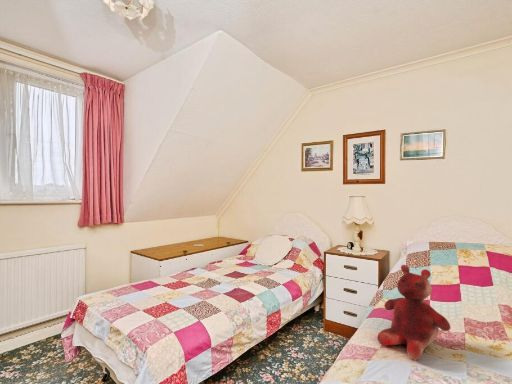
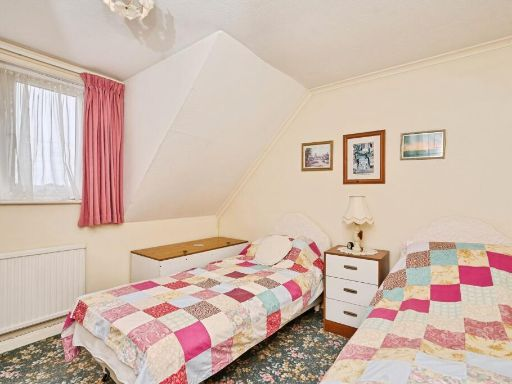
- teddy bear [376,264,452,361]
